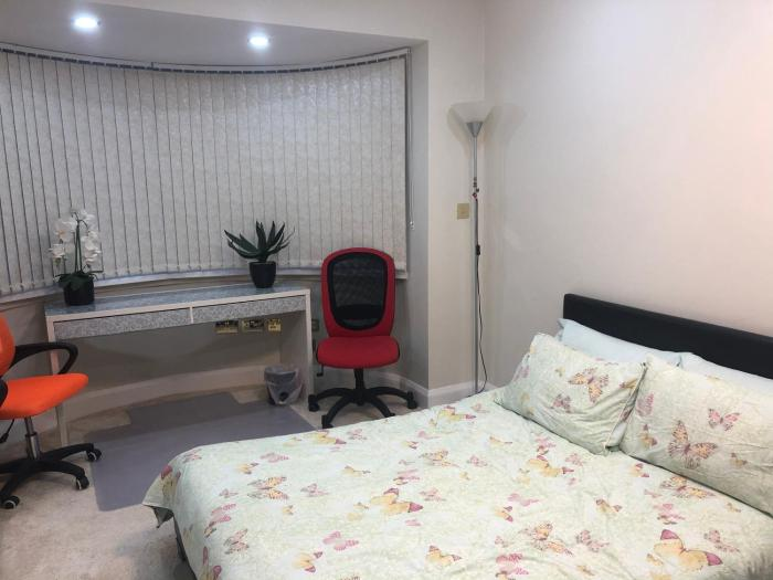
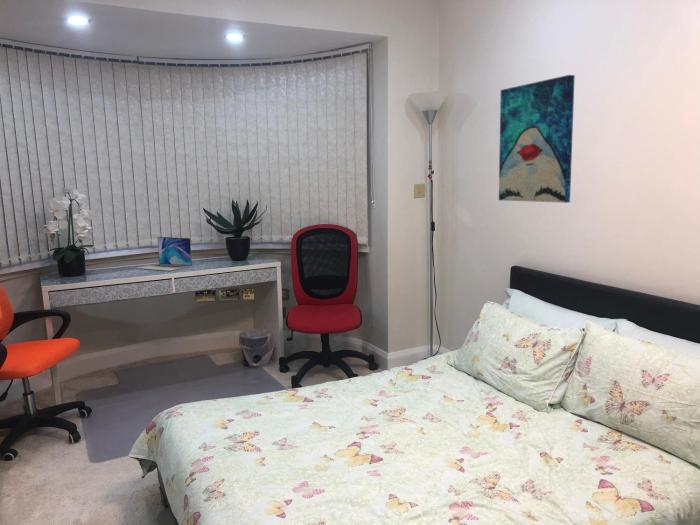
+ wall art [498,74,576,204]
+ laptop [137,236,193,272]
